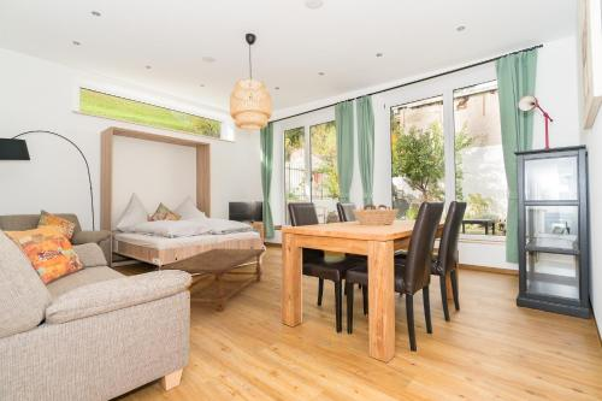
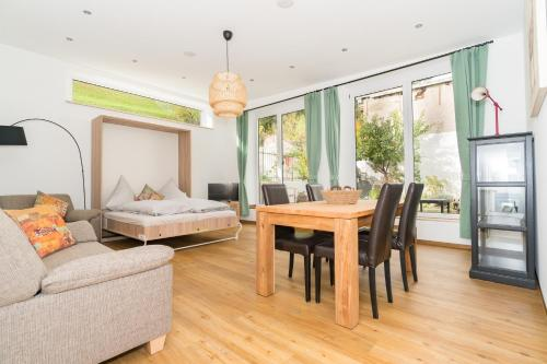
- coffee table [152,248,266,312]
